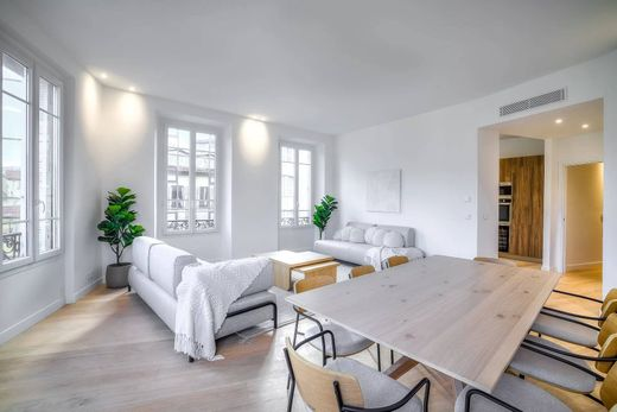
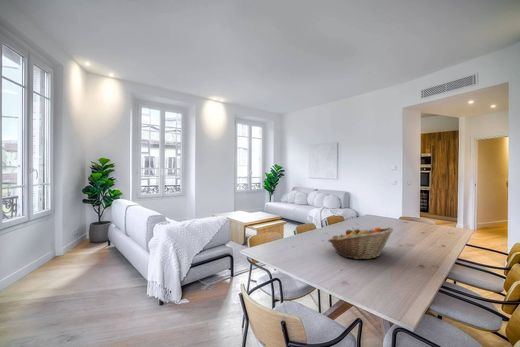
+ fruit basket [327,226,394,260]
